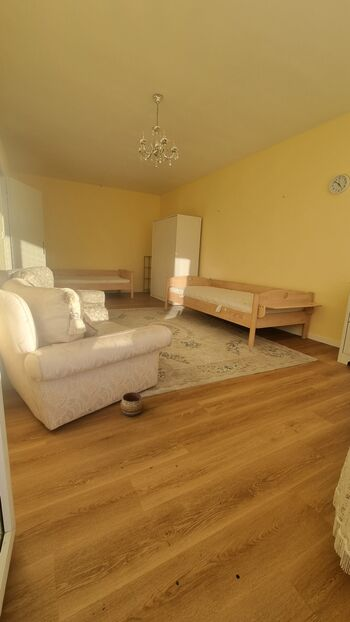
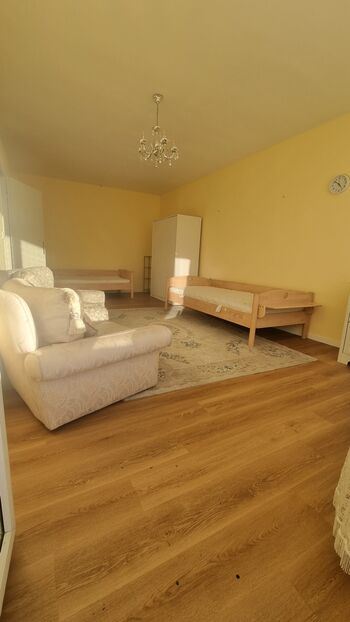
- decorative bowl [119,391,144,417]
